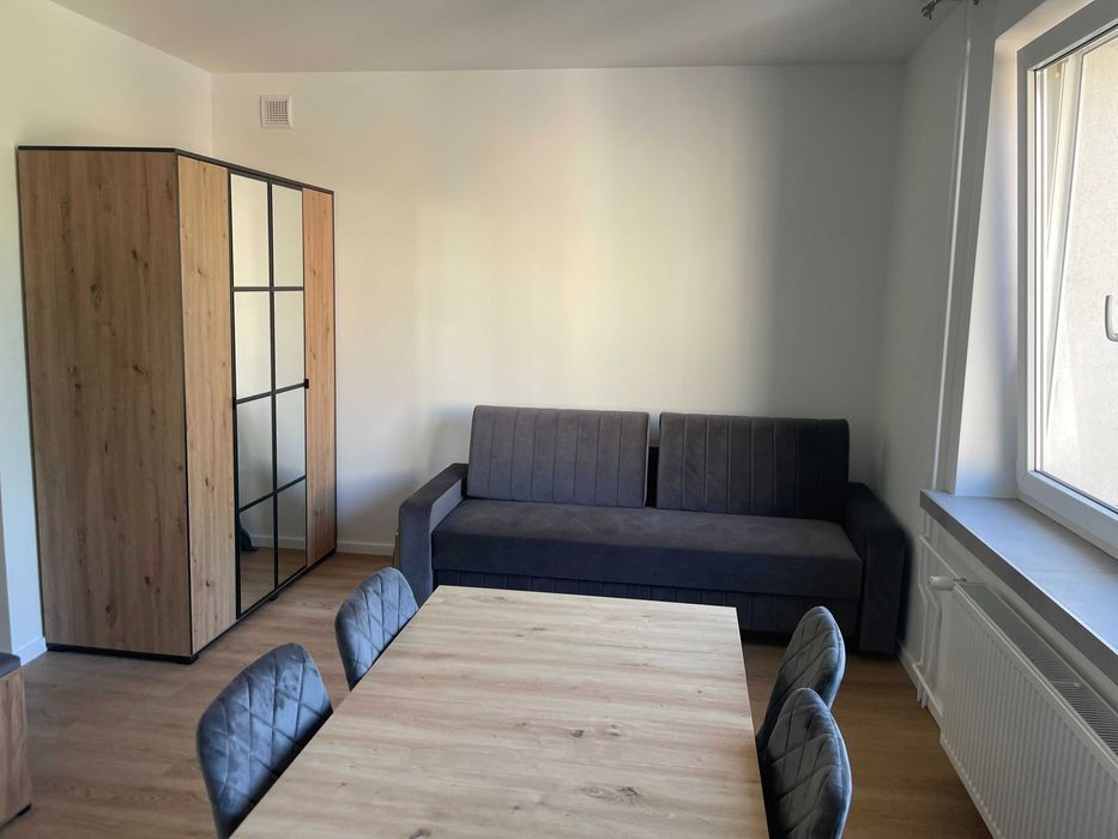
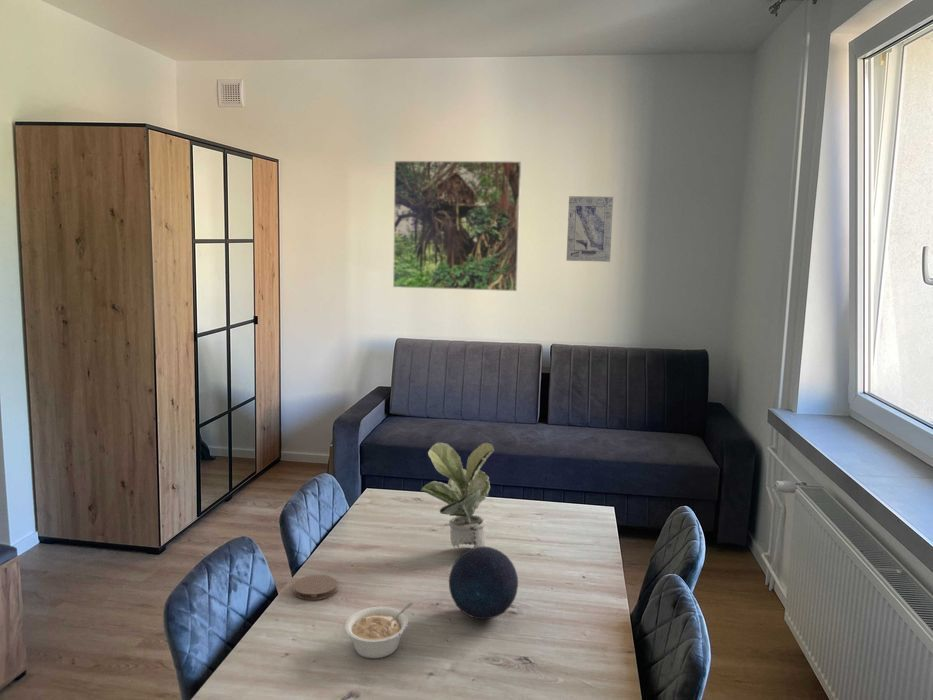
+ decorative orb [448,546,519,620]
+ potted plant [420,441,495,549]
+ wall art [565,195,614,263]
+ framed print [392,160,522,292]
+ coaster [292,574,338,601]
+ legume [344,601,414,659]
